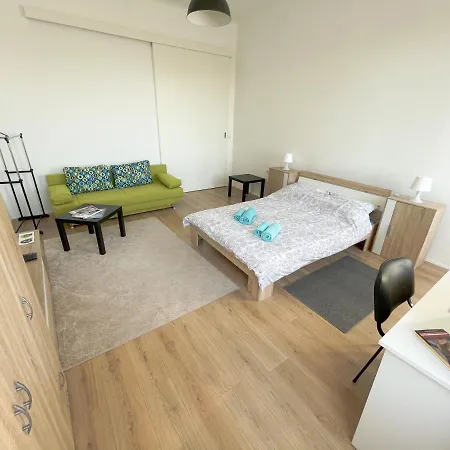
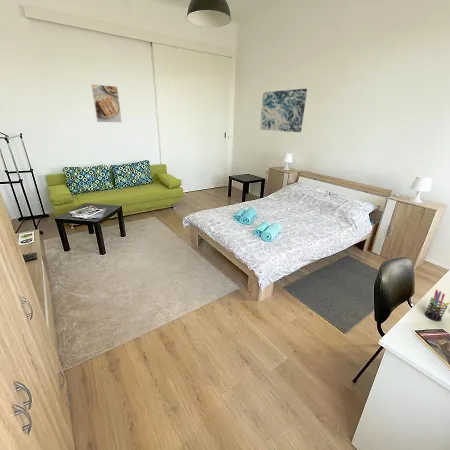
+ wall art [259,88,308,133]
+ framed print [90,83,123,123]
+ pen holder [424,289,450,322]
